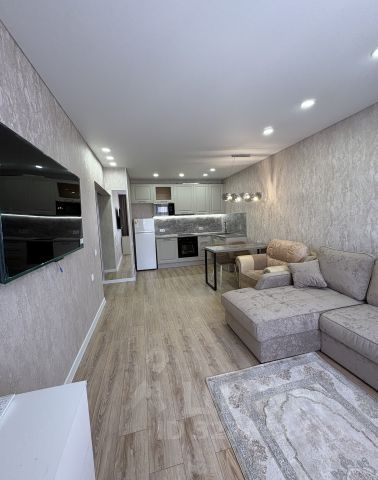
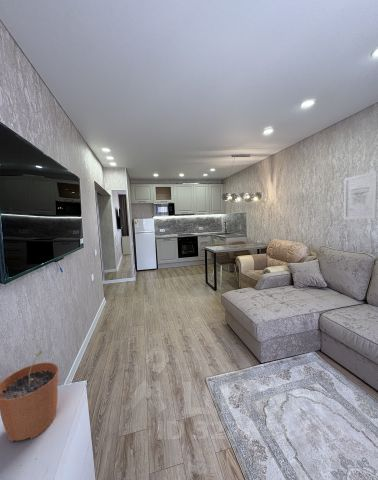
+ plant pot [0,349,59,443]
+ wall art [343,170,378,221]
